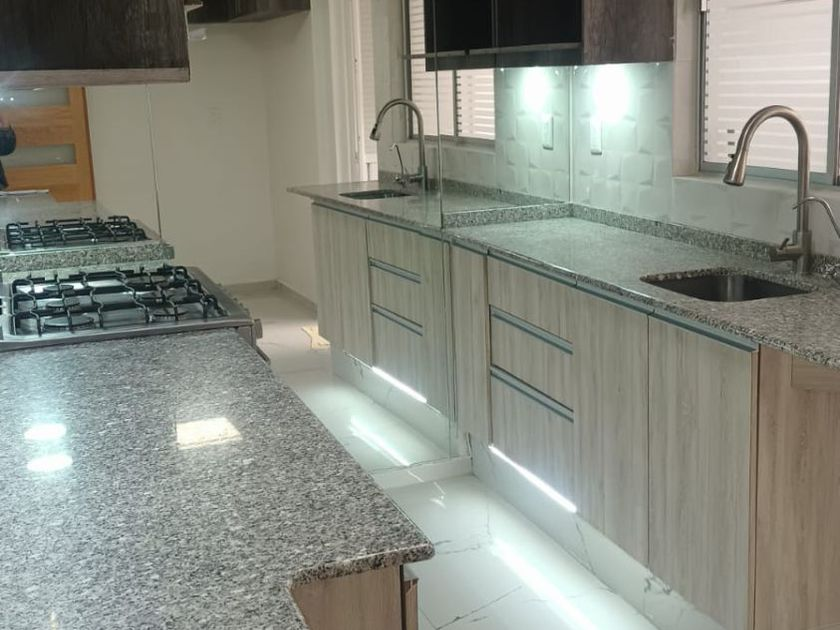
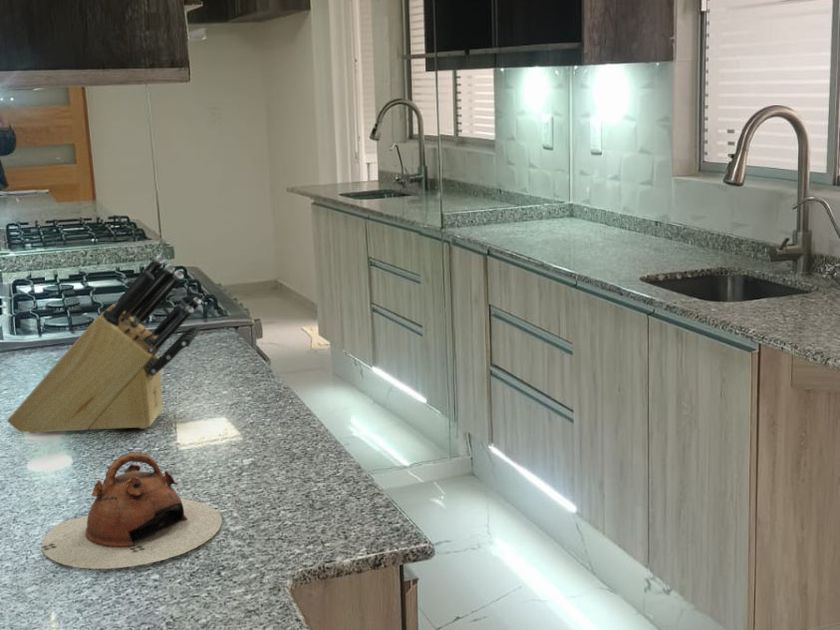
+ teapot [41,451,224,570]
+ knife block [6,254,202,434]
